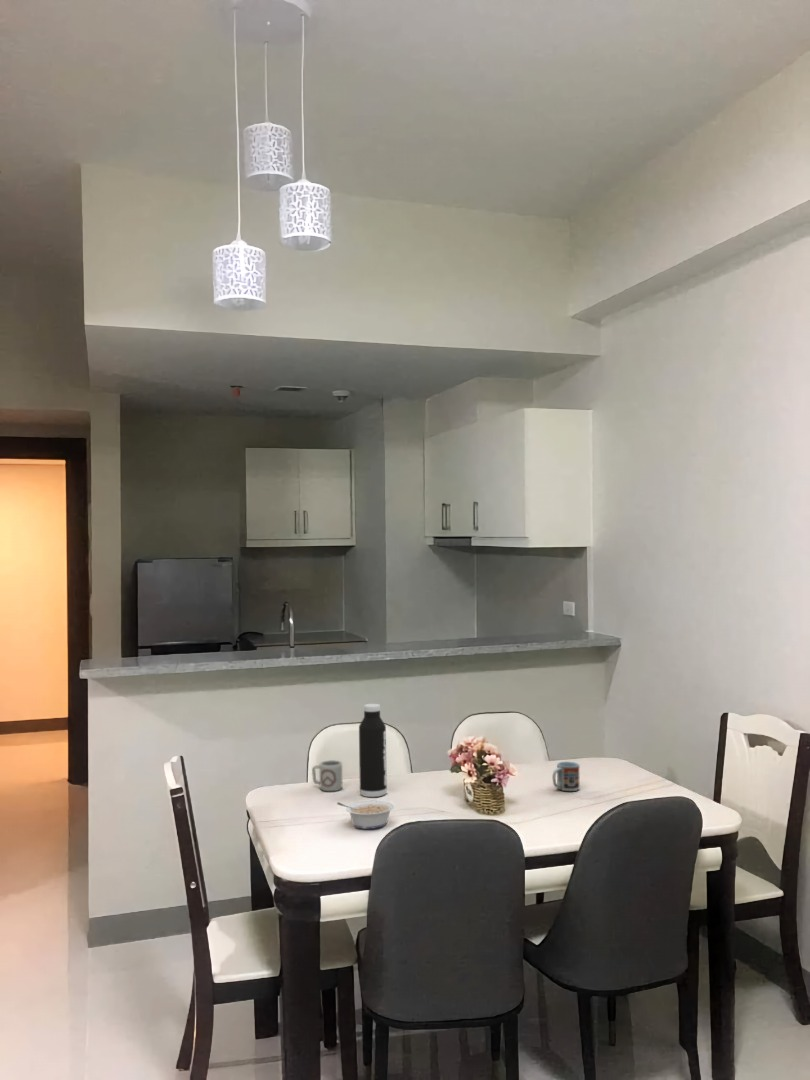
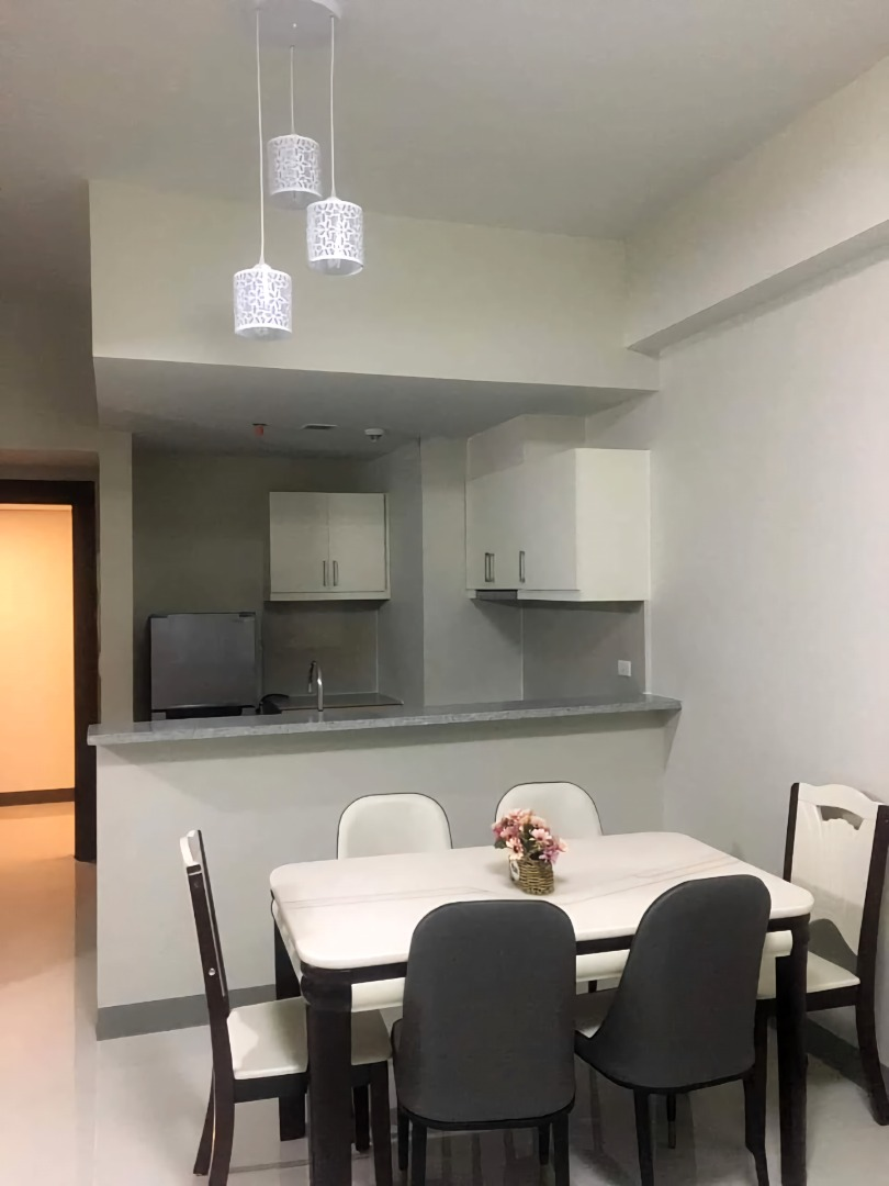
- cup [311,759,343,792]
- cup [551,760,581,792]
- legume [336,800,395,830]
- water bottle [358,703,388,798]
